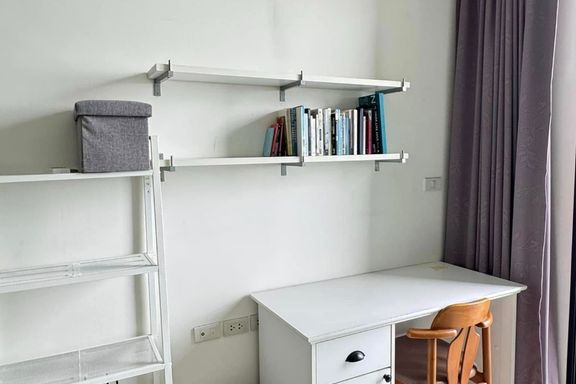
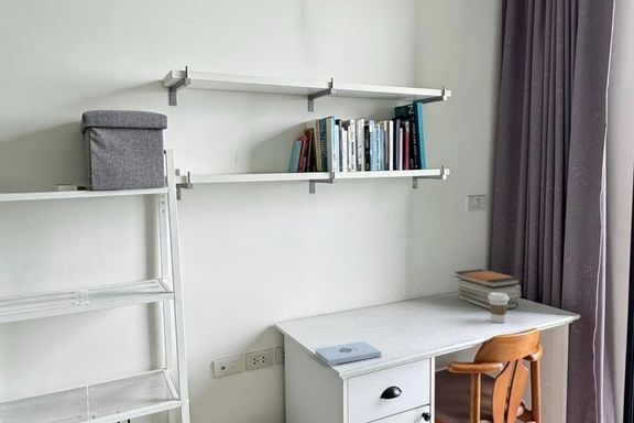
+ notepad [314,340,382,366]
+ book stack [453,268,522,311]
+ coffee cup [488,292,510,324]
